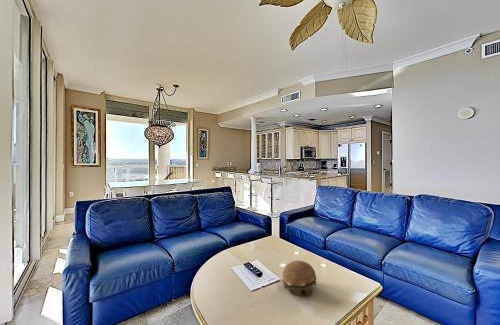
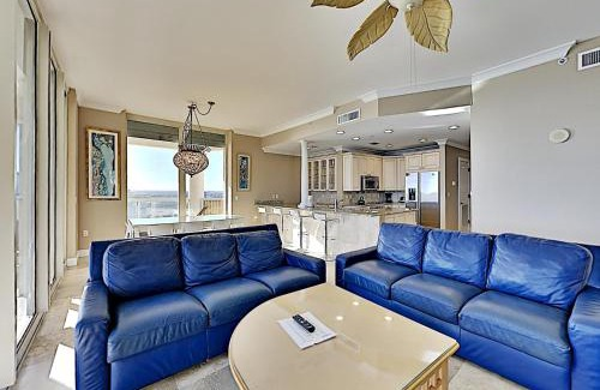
- decorative bowl [281,260,317,297]
